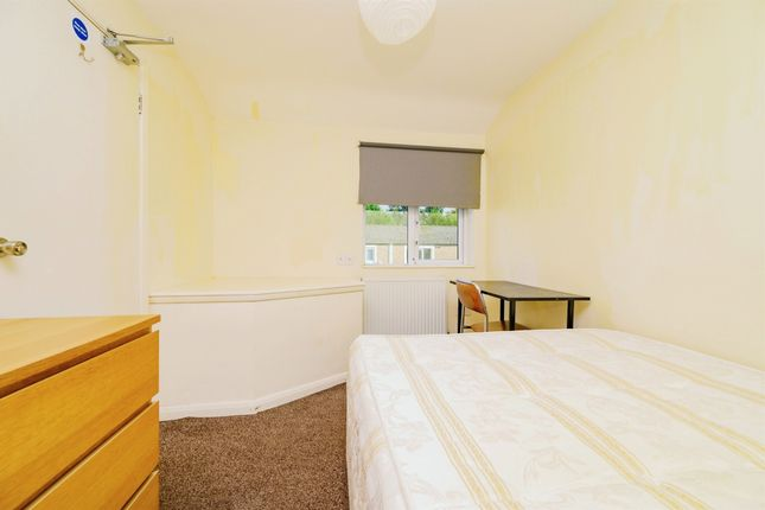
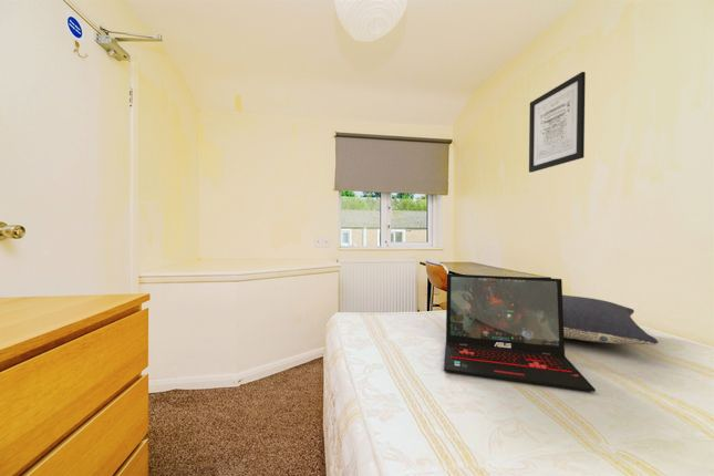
+ pillow [562,294,660,346]
+ wall art [528,71,587,174]
+ laptop [443,272,597,393]
